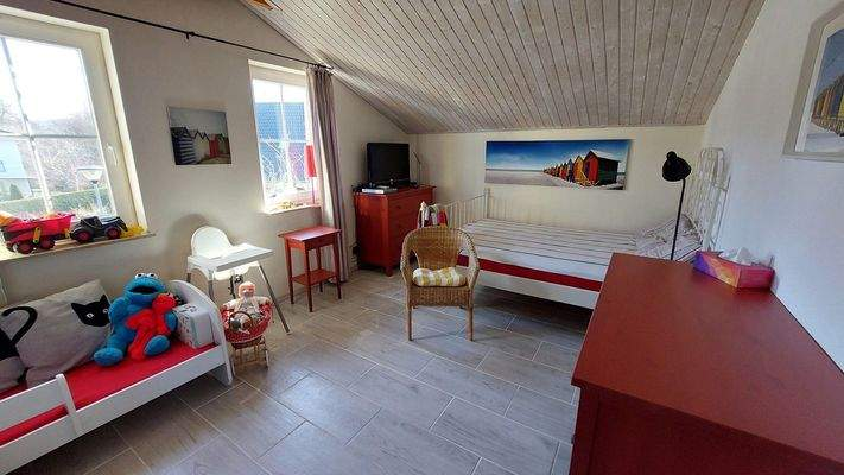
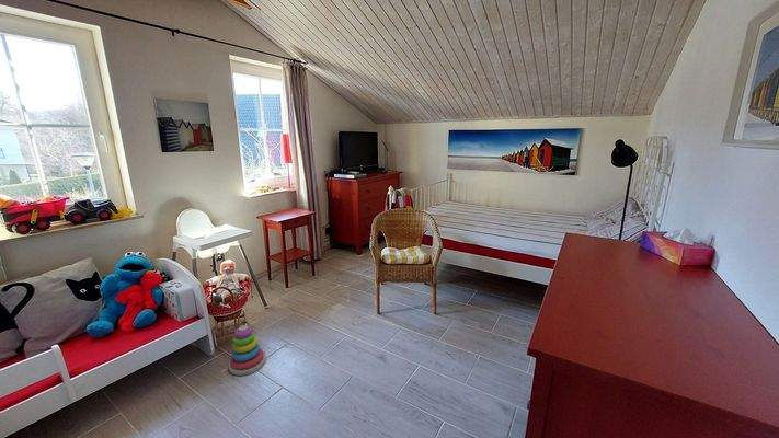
+ stacking toy [228,324,267,377]
